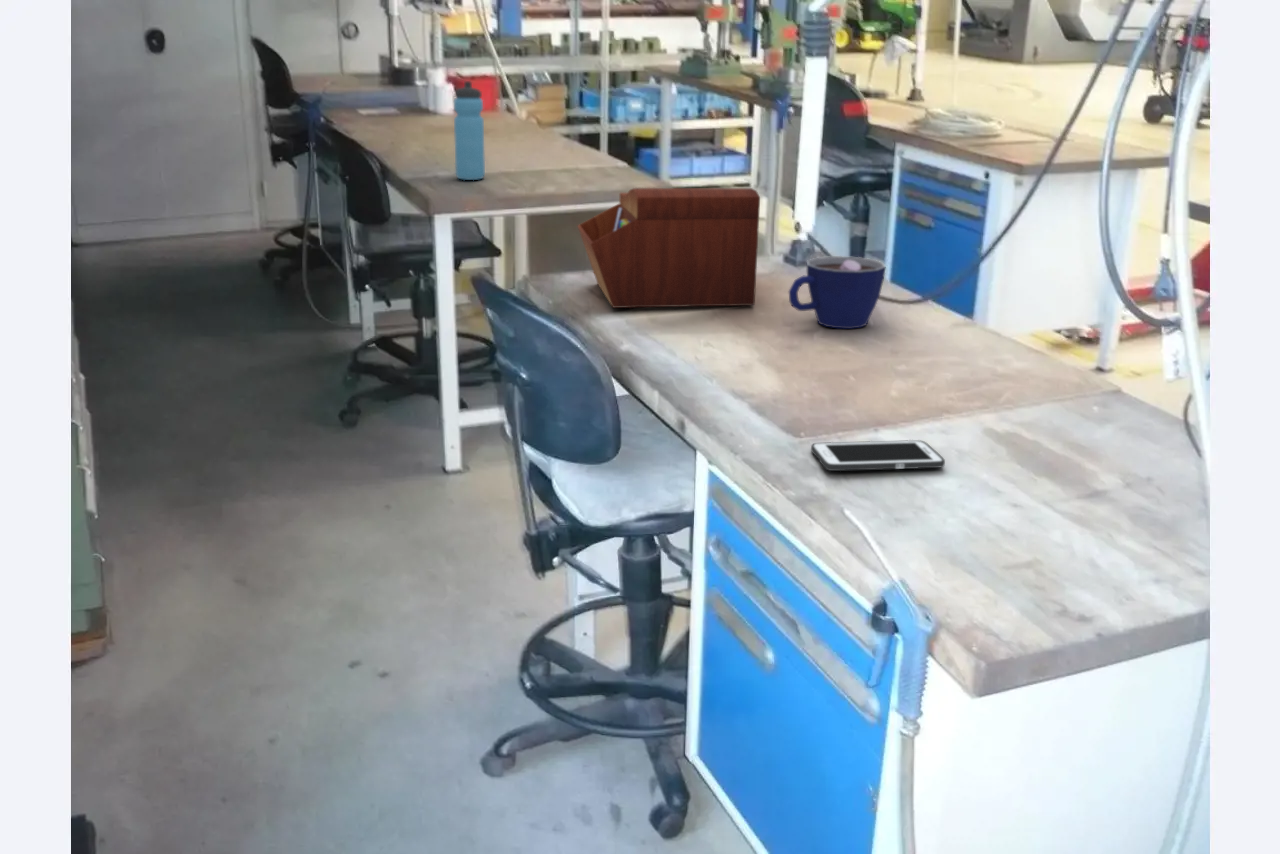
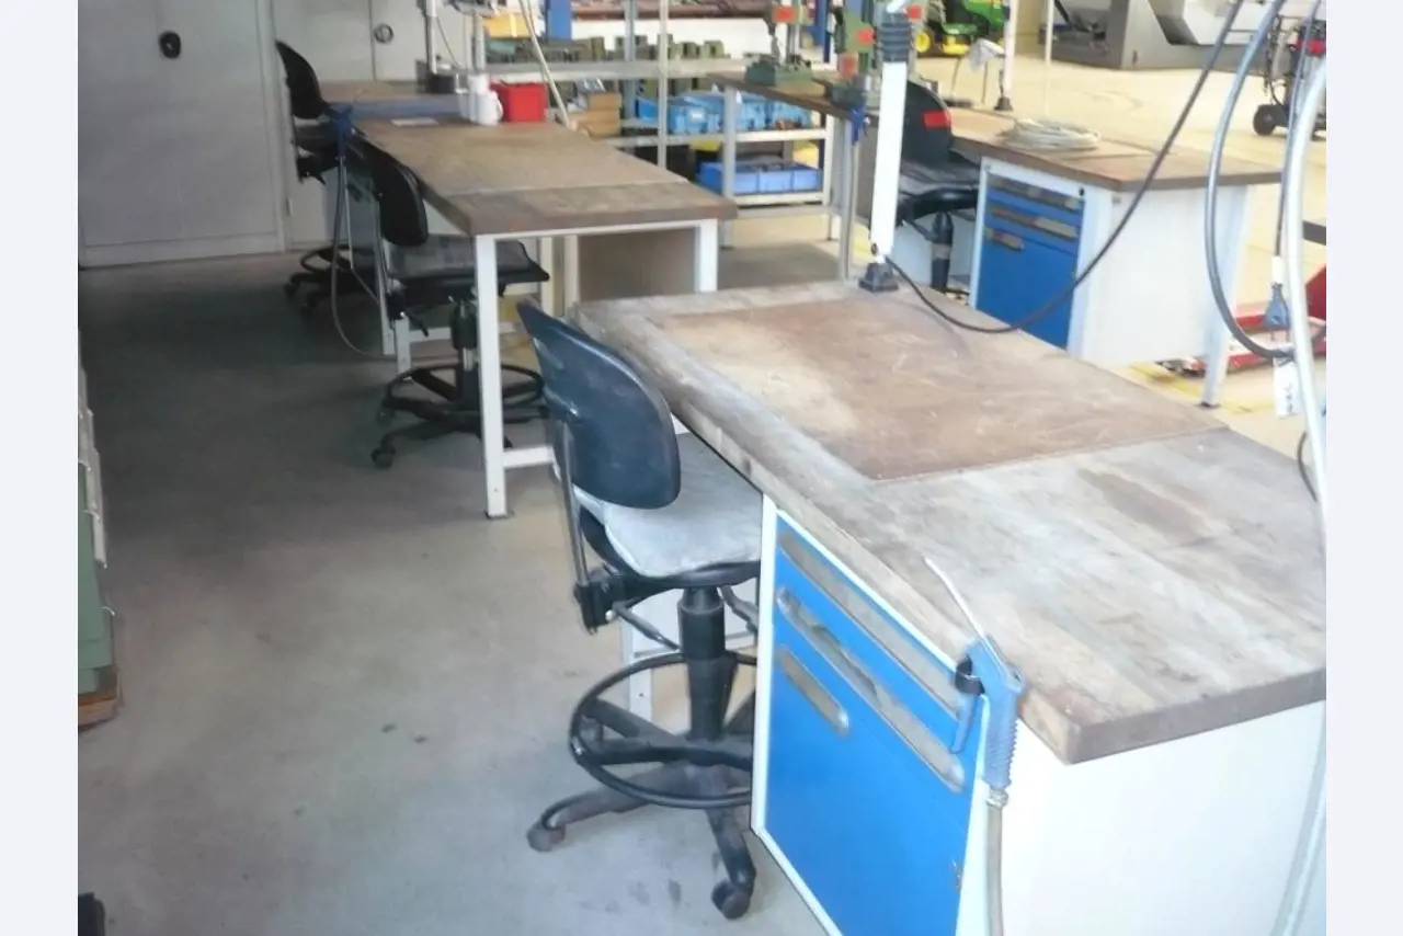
- water bottle [453,80,486,181]
- cell phone [810,439,946,472]
- sewing box [577,187,761,309]
- cup [788,255,886,330]
